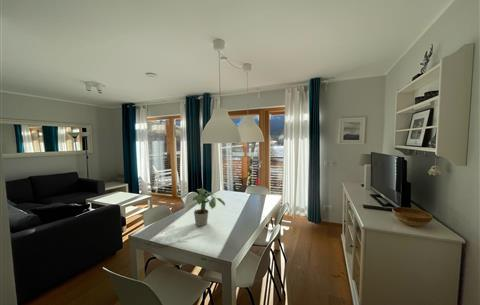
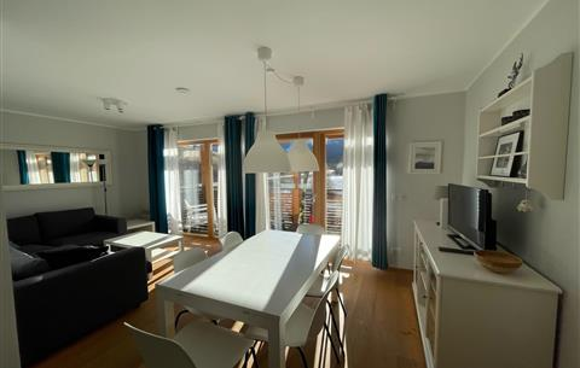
- potted plant [192,188,226,227]
